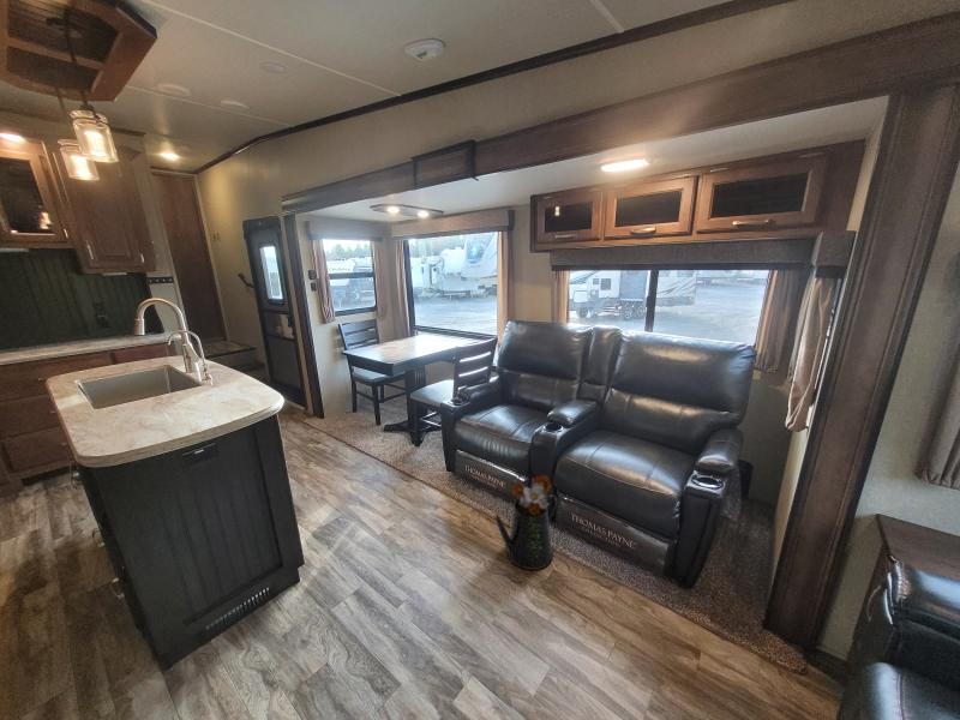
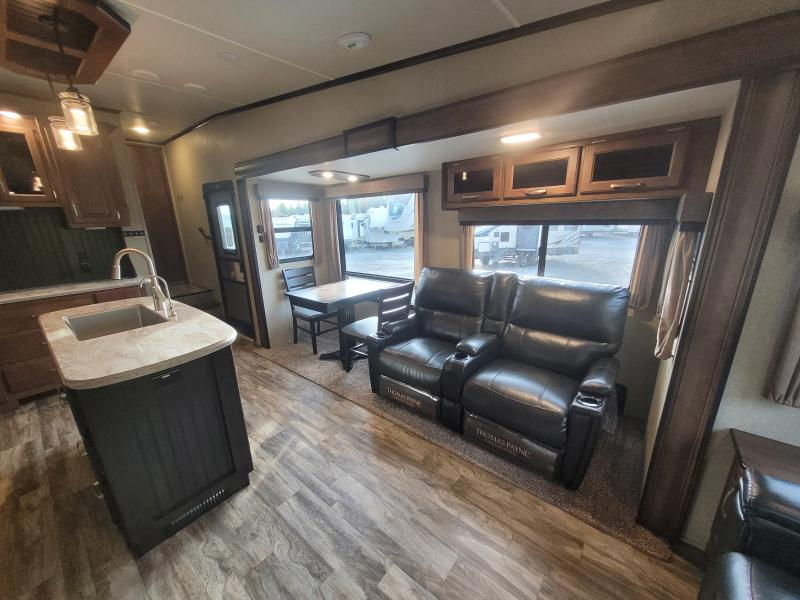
- watering can [494,474,559,571]
